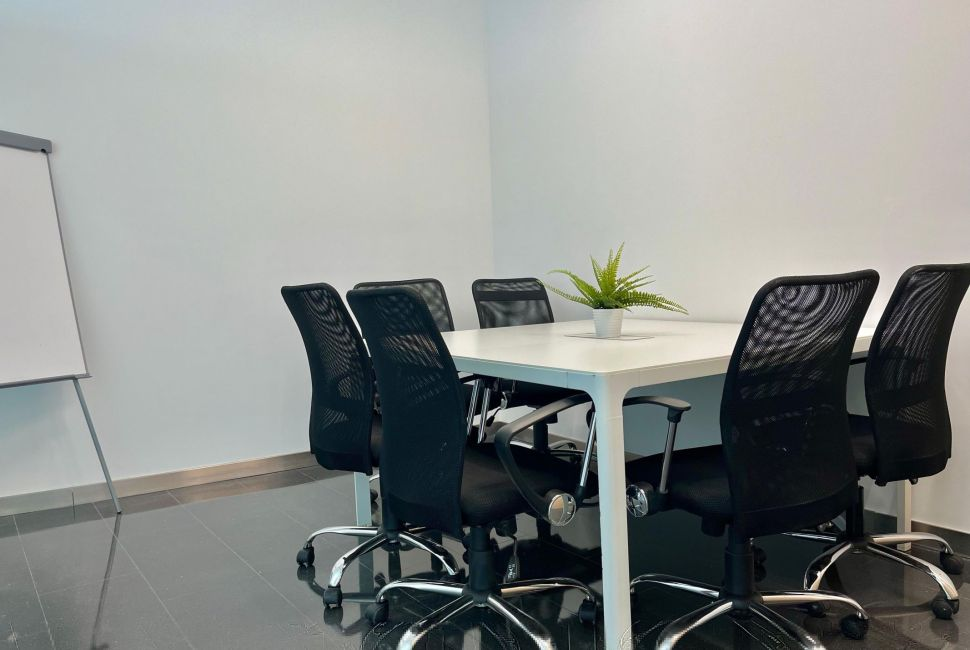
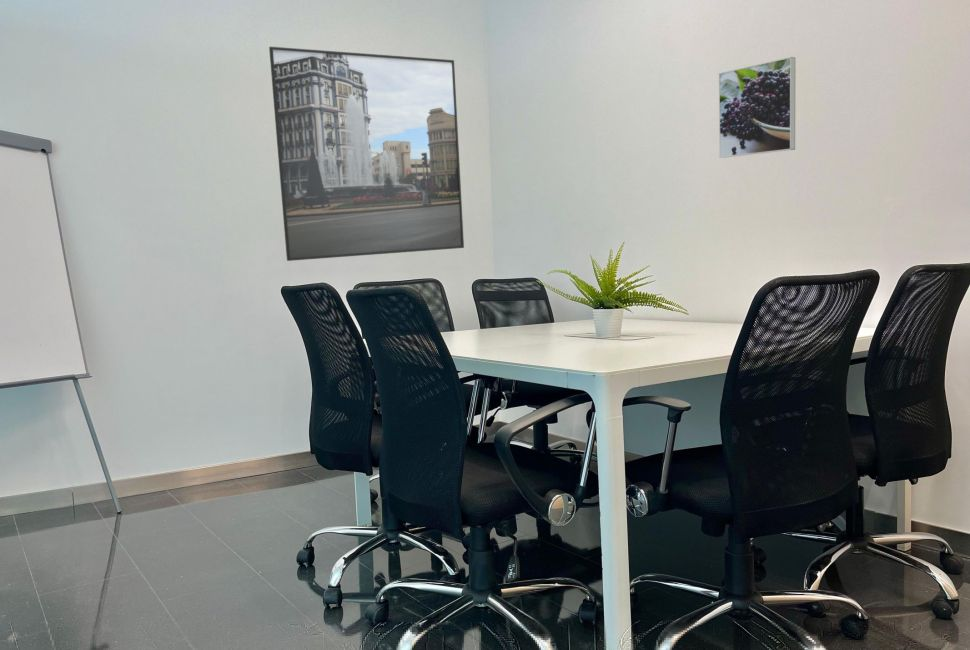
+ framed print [268,46,465,262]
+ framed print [718,56,796,159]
